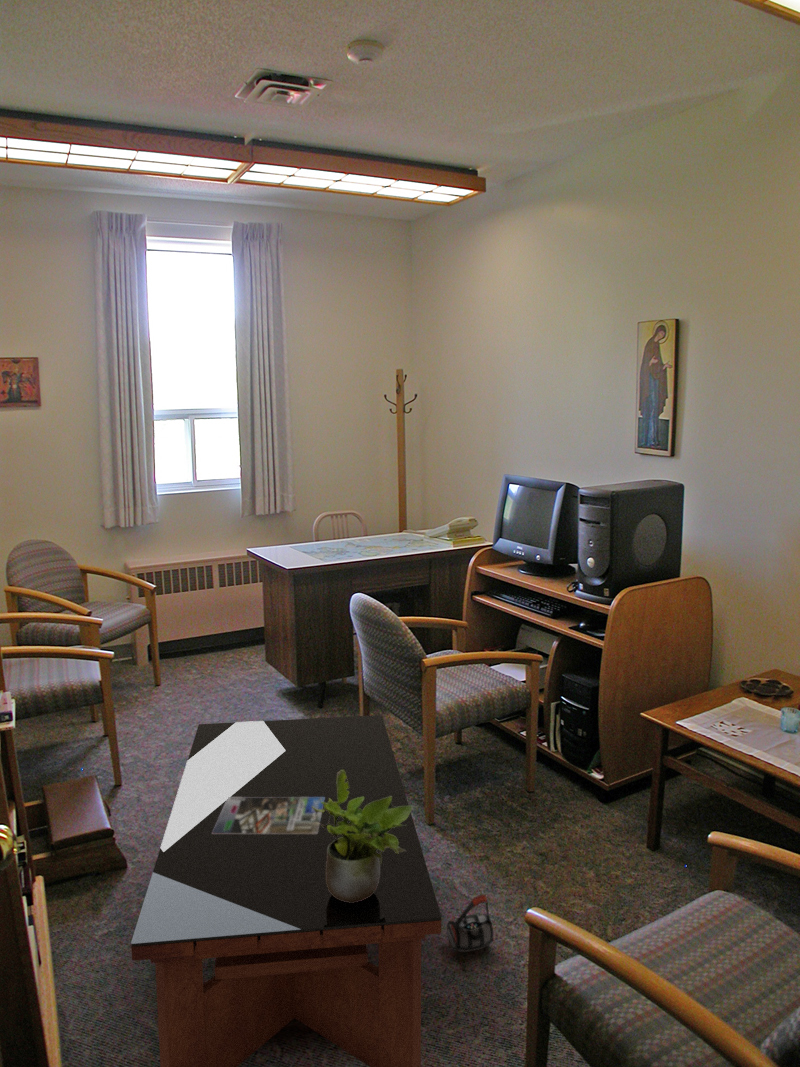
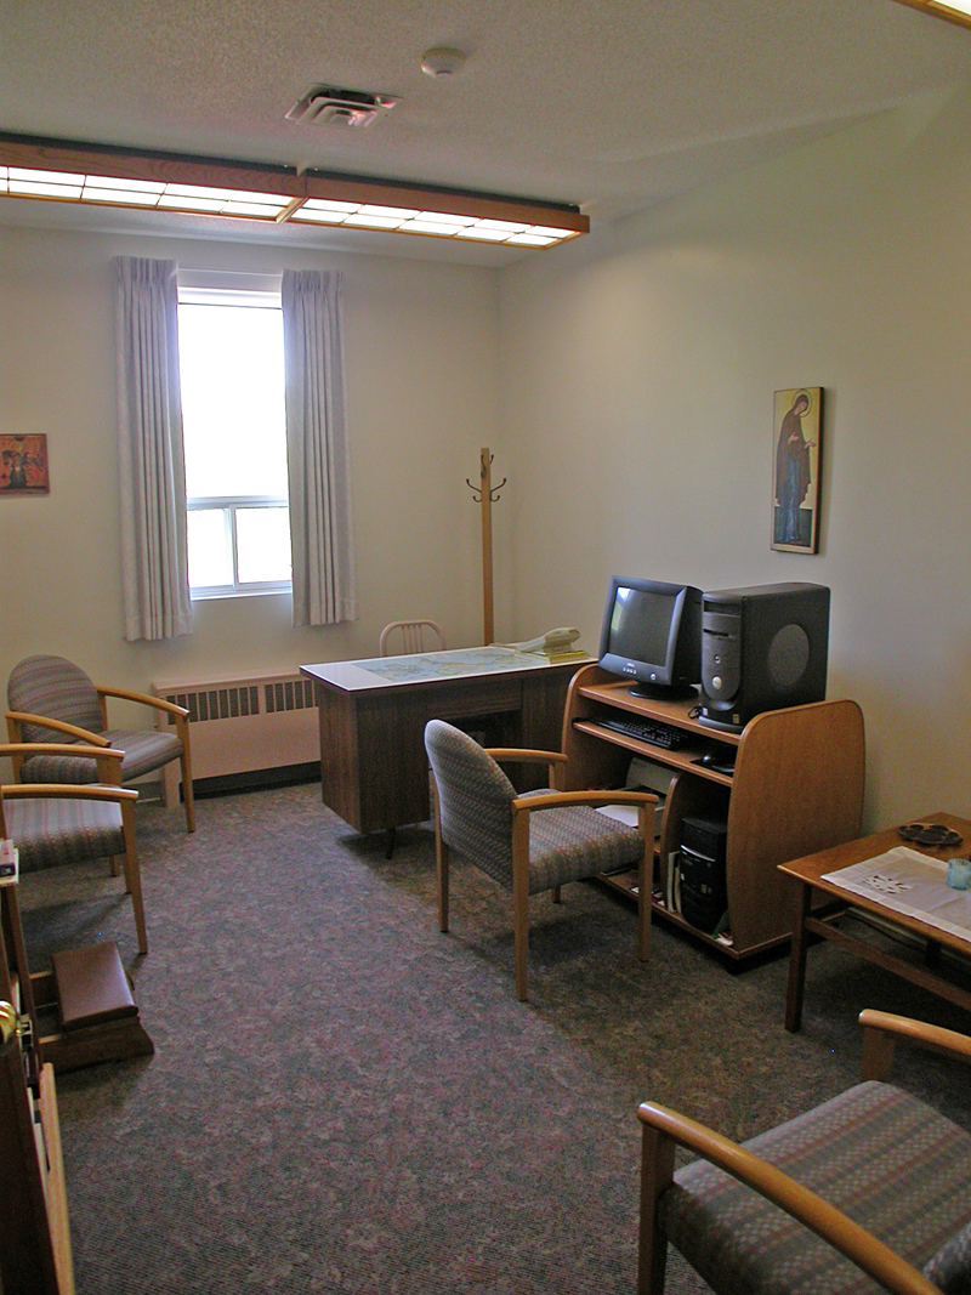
- bag [438,894,494,953]
- potted plant [311,770,414,903]
- magazine [212,797,325,834]
- coffee table [130,714,442,1067]
